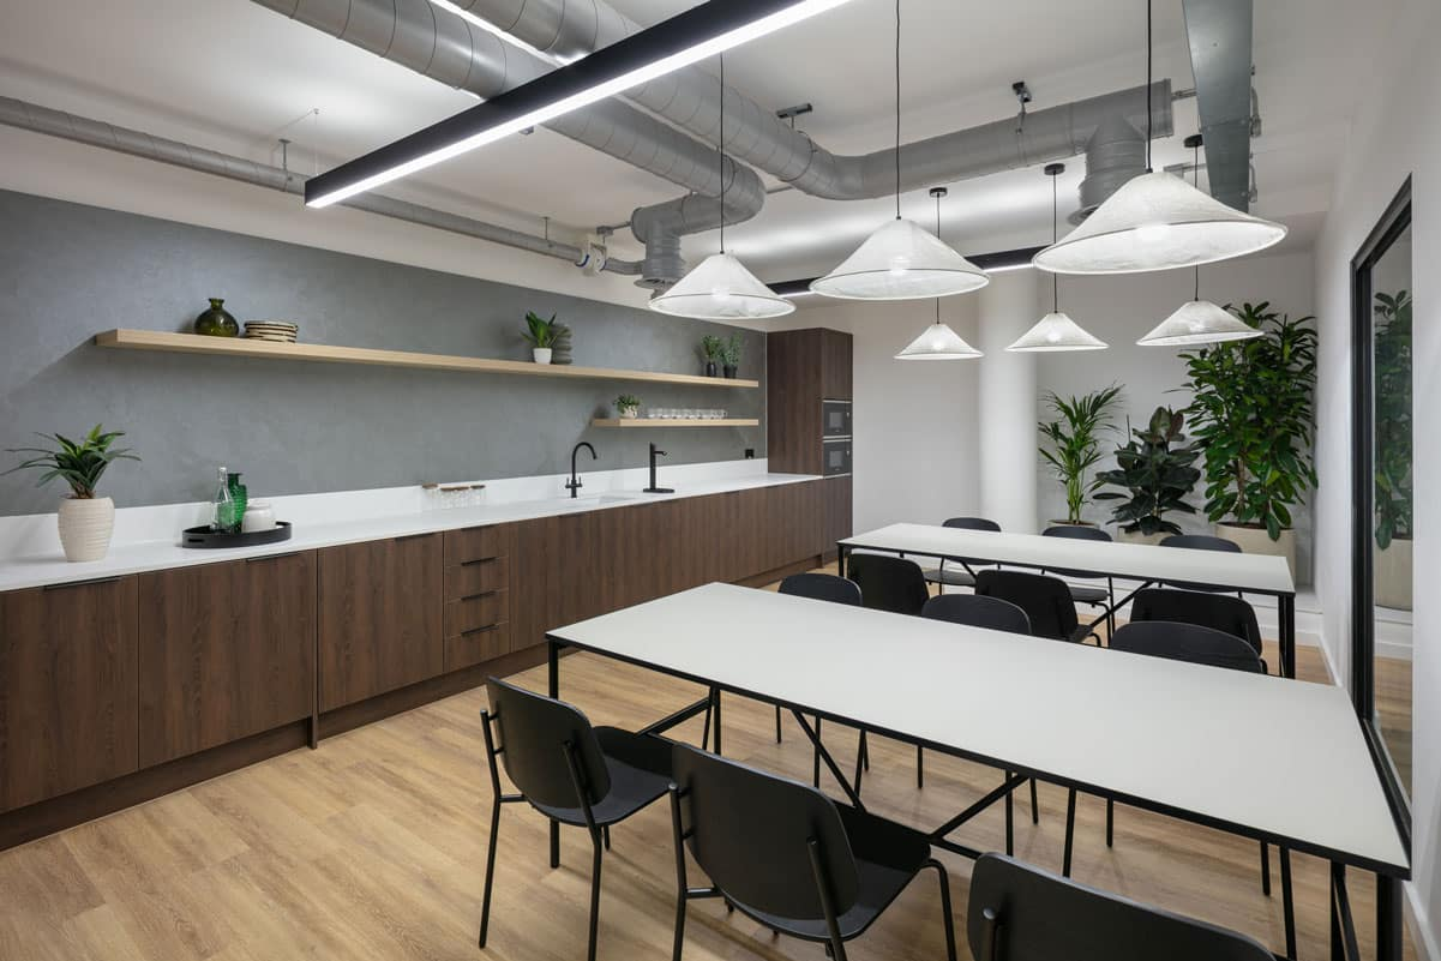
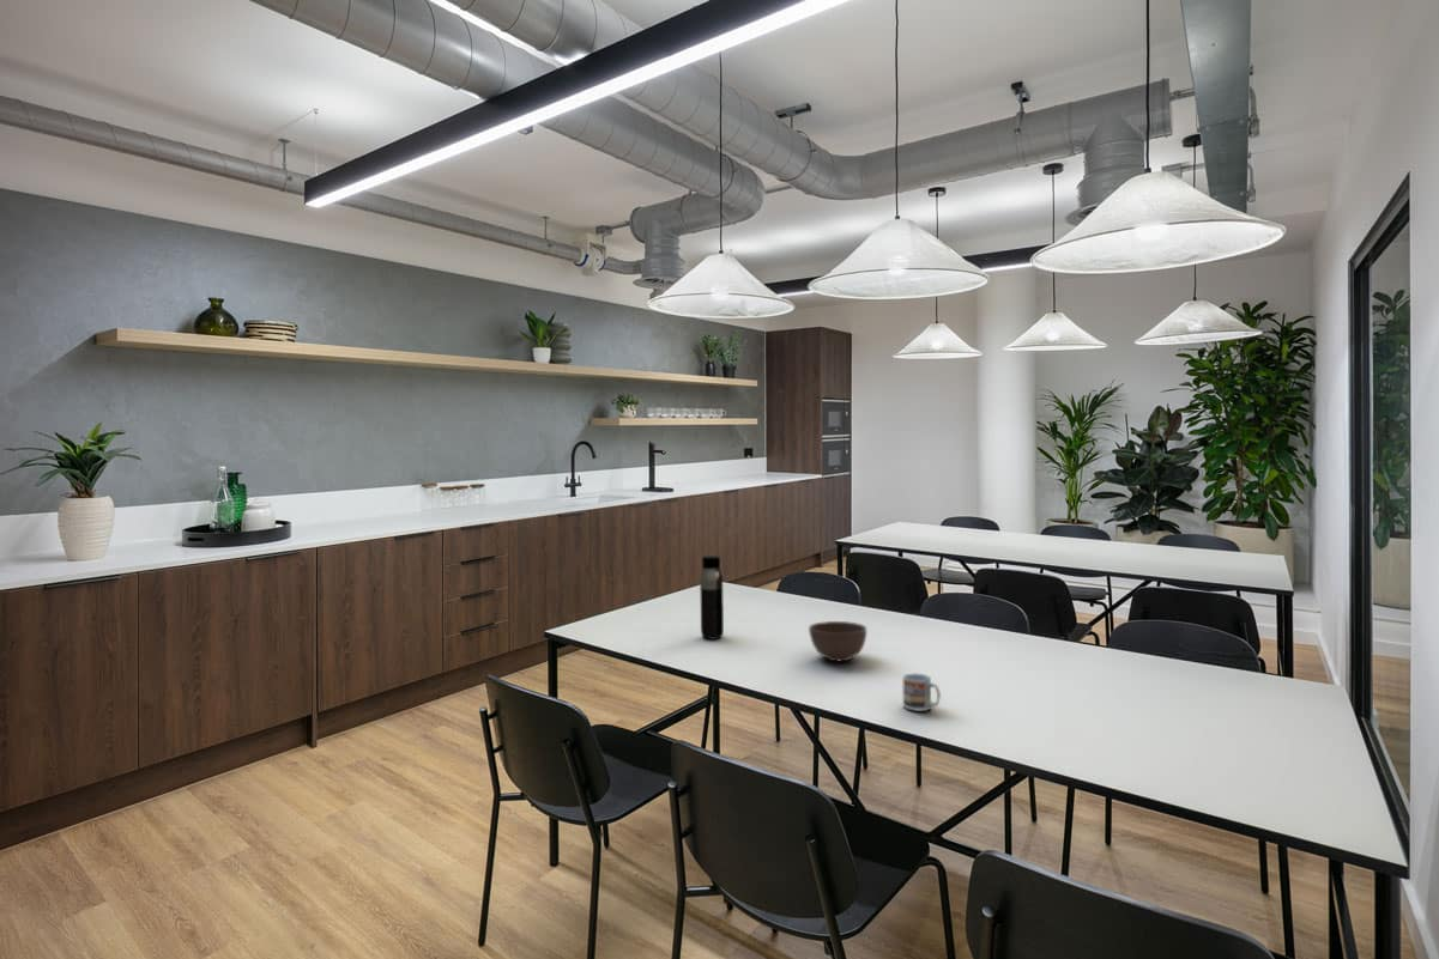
+ water bottle [699,554,725,641]
+ bowl [808,620,867,662]
+ cup [901,672,942,712]
